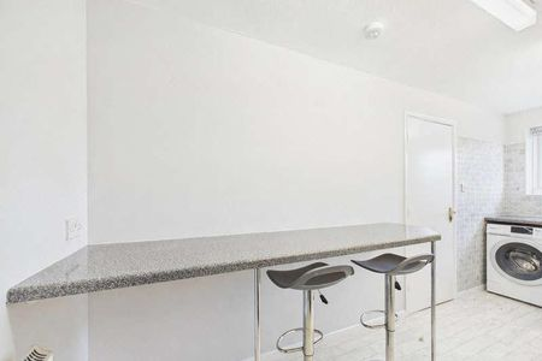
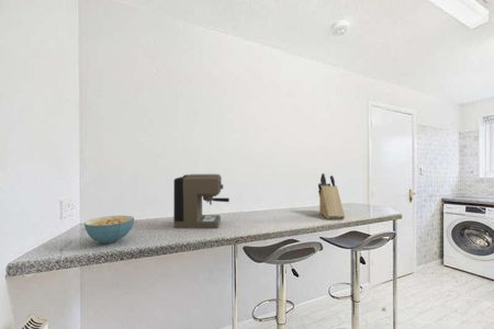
+ coffee maker [172,173,231,229]
+ cereal bowl [83,214,135,245]
+ knife block [317,172,346,220]
